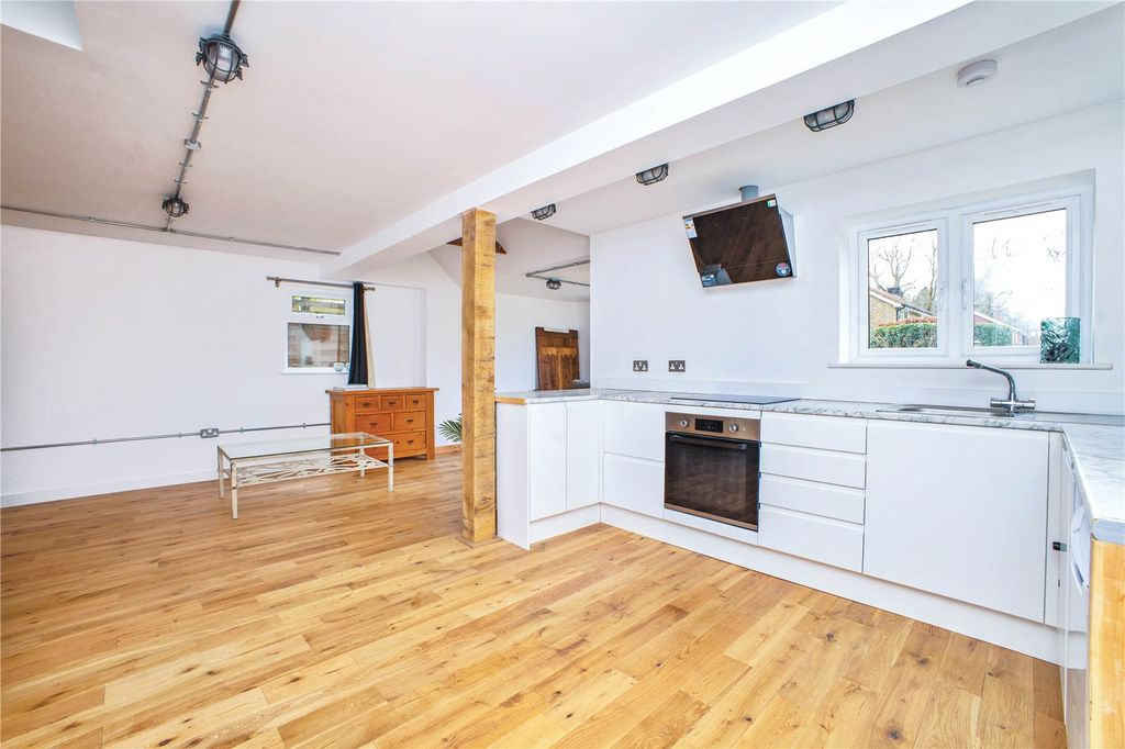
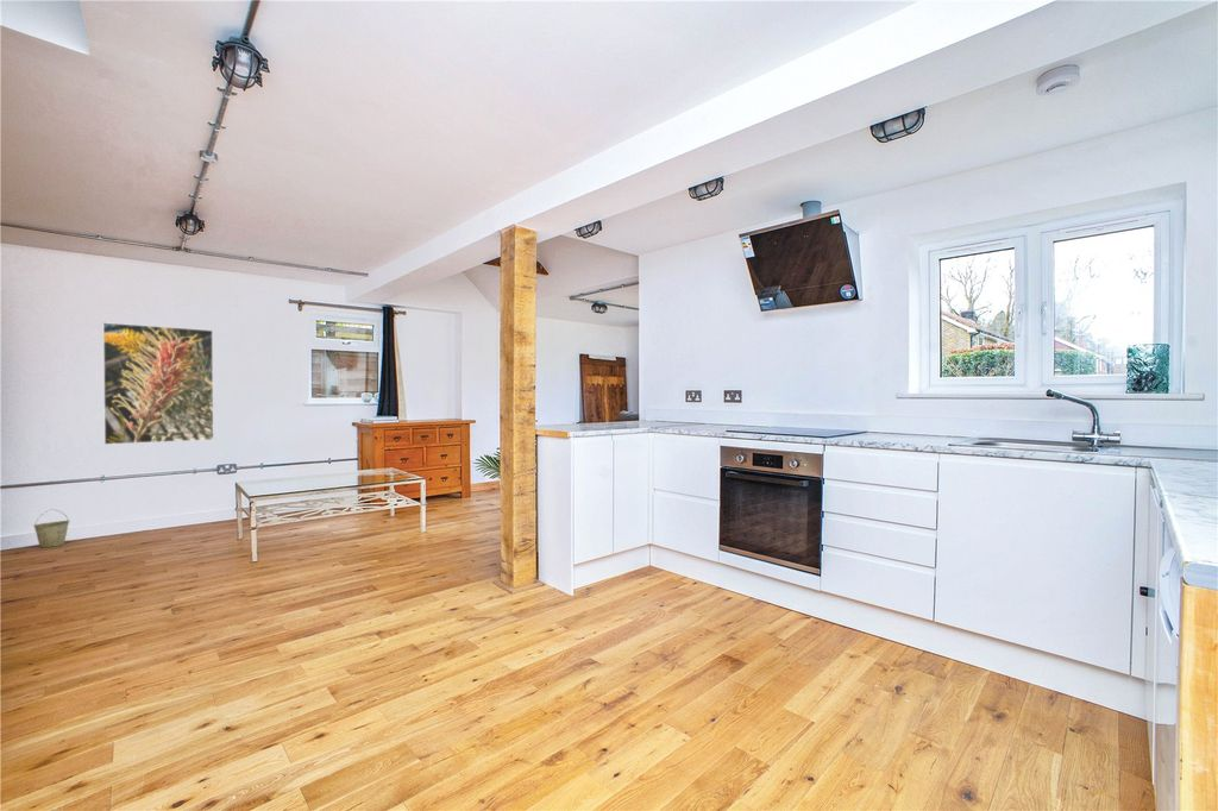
+ bucket [32,508,70,548]
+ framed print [102,321,215,446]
